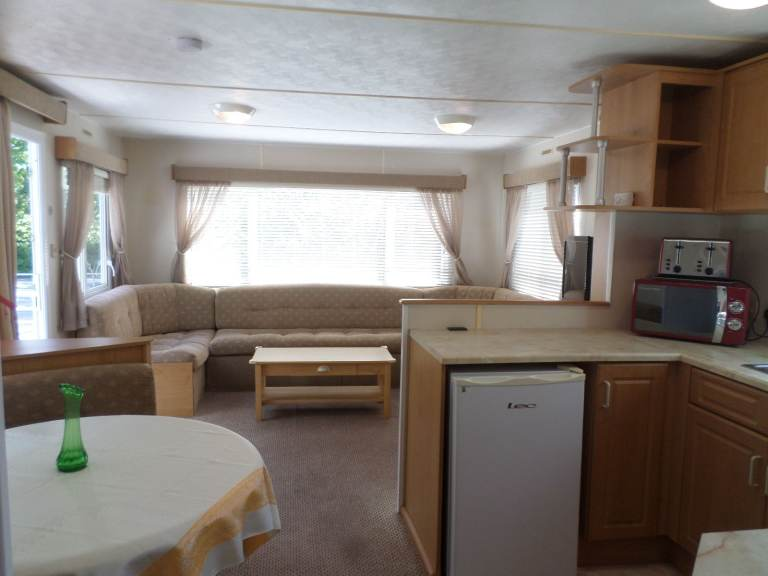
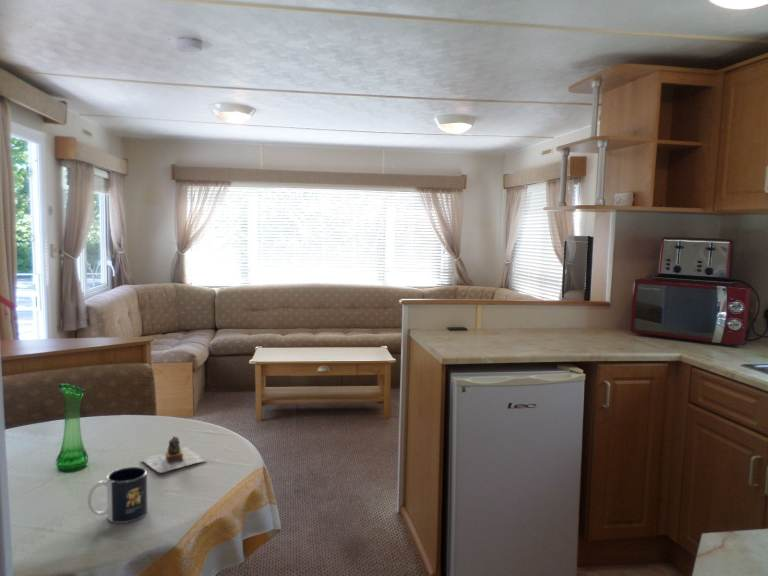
+ mug [87,466,149,524]
+ teapot [140,435,208,474]
